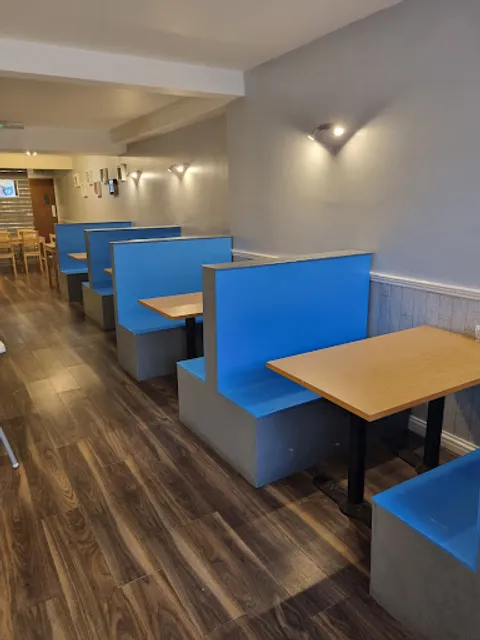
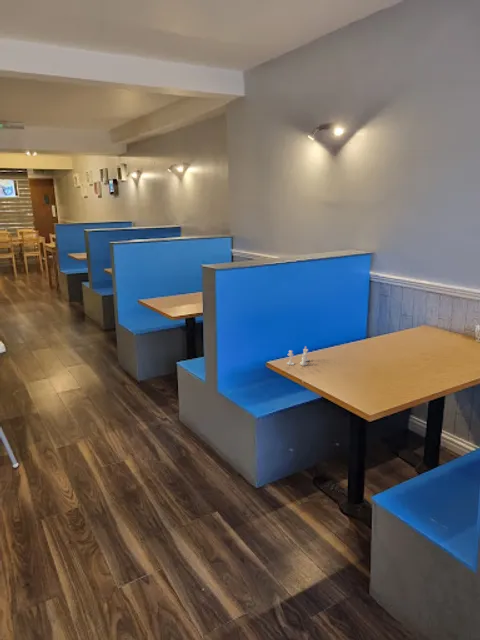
+ salt and pepper shaker set [286,345,310,367]
